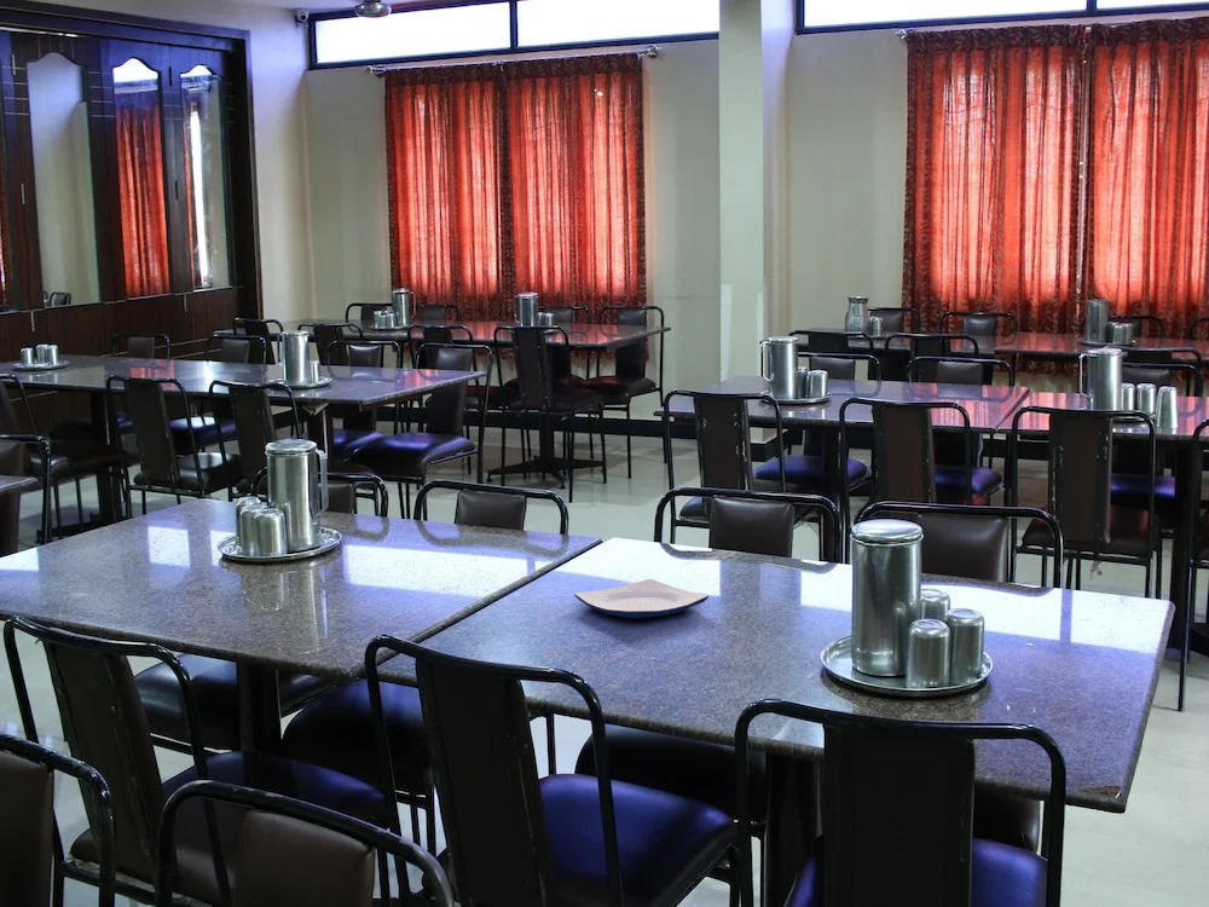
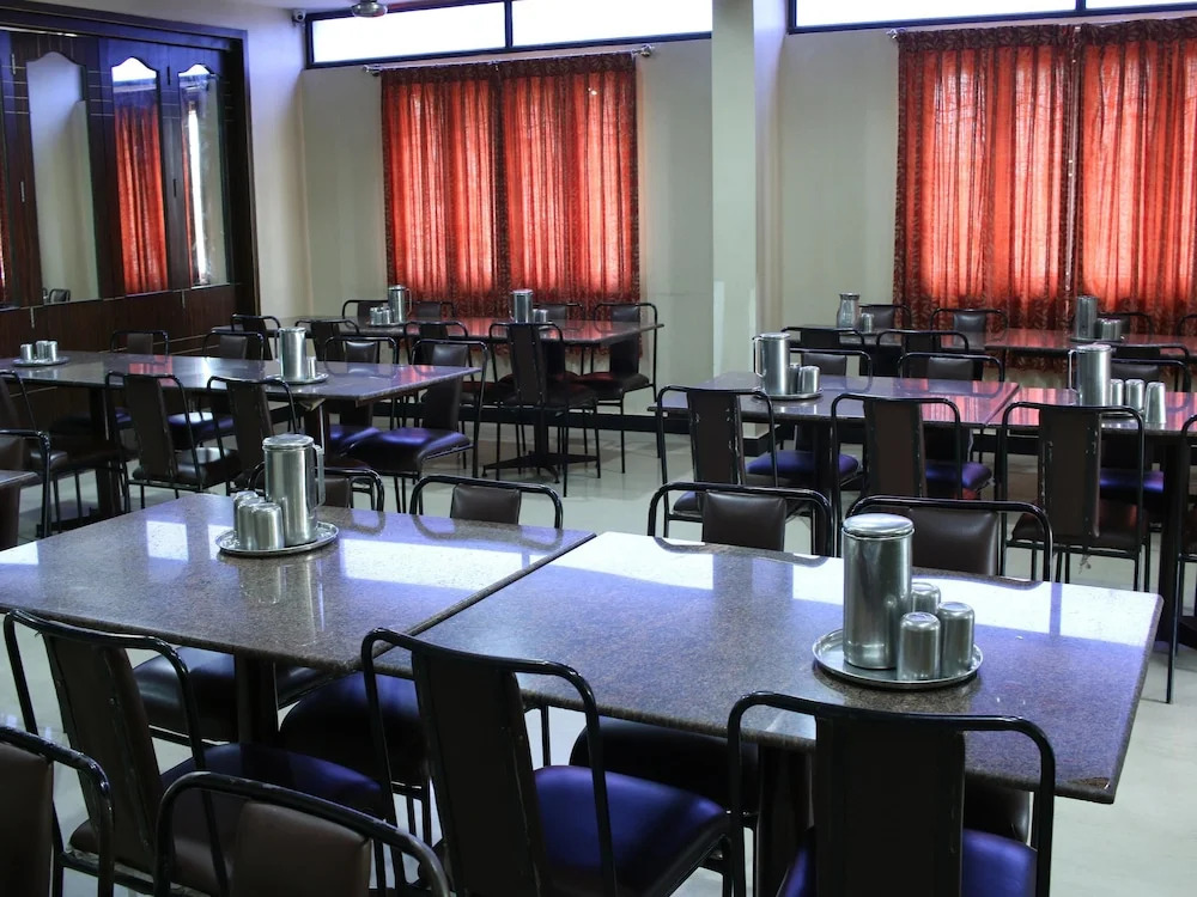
- plate [573,578,710,619]
